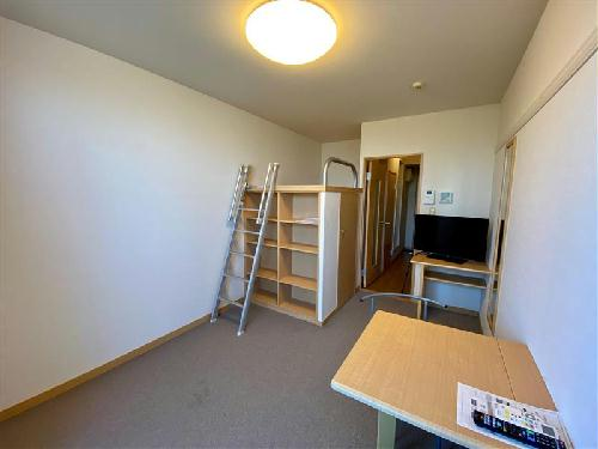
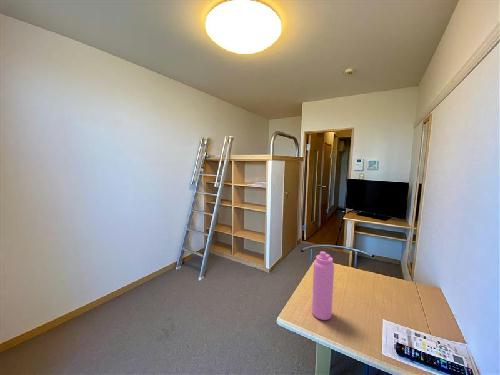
+ water bottle [311,250,335,321]
